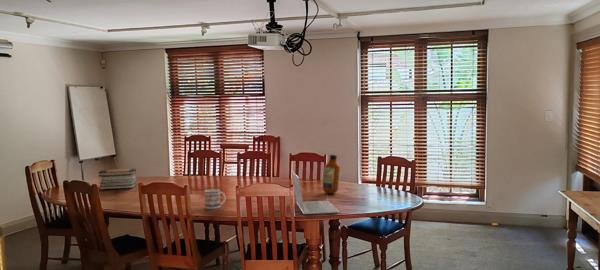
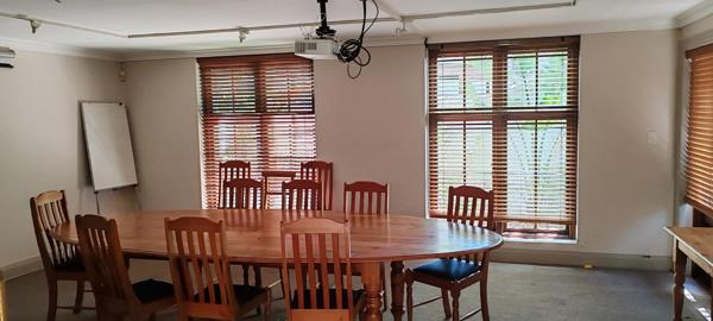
- laptop [291,170,340,215]
- book stack [97,168,137,191]
- bottle [321,154,341,195]
- mug [204,188,226,210]
